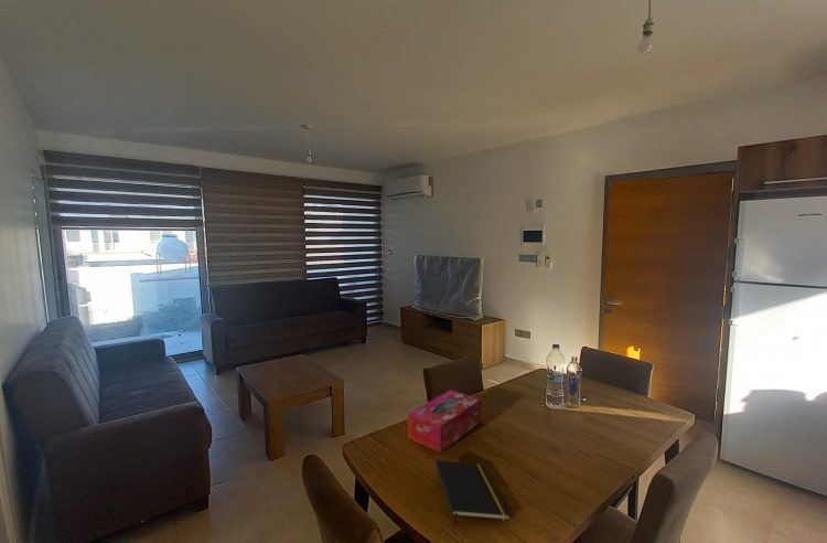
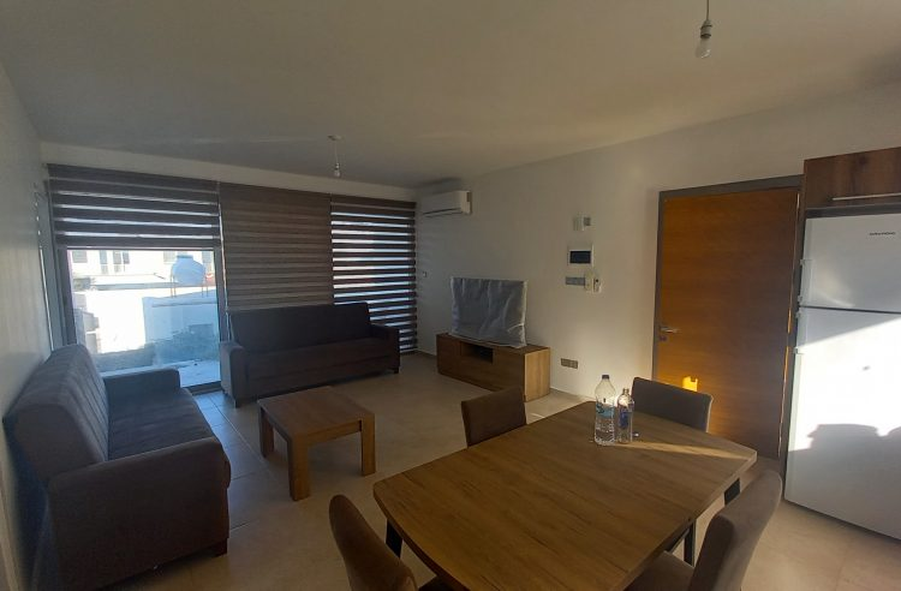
- notepad [434,459,512,530]
- tissue box [407,388,482,454]
